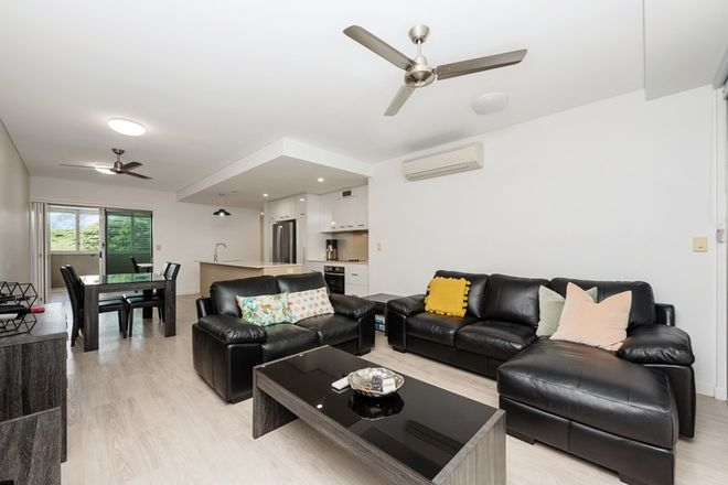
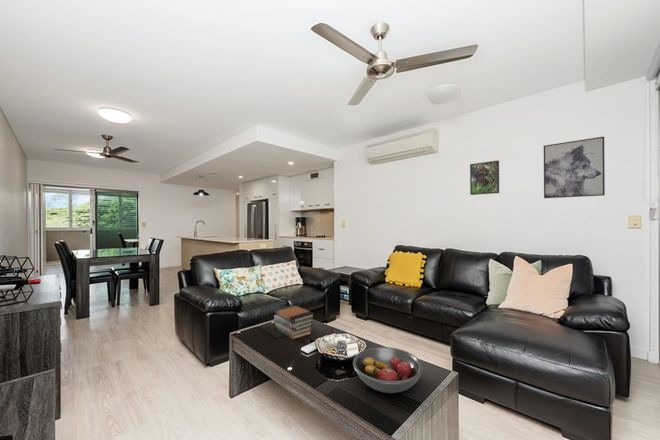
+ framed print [469,159,500,196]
+ fruit bowl [352,346,424,394]
+ wall art [543,136,606,199]
+ book stack [273,304,315,340]
